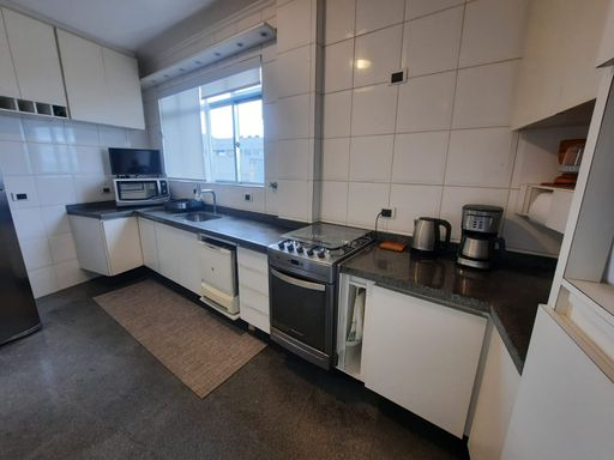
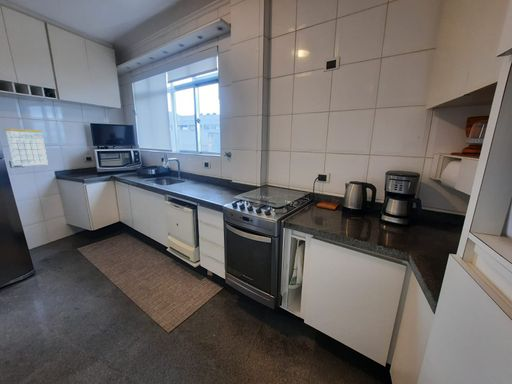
+ calendar [4,120,49,167]
